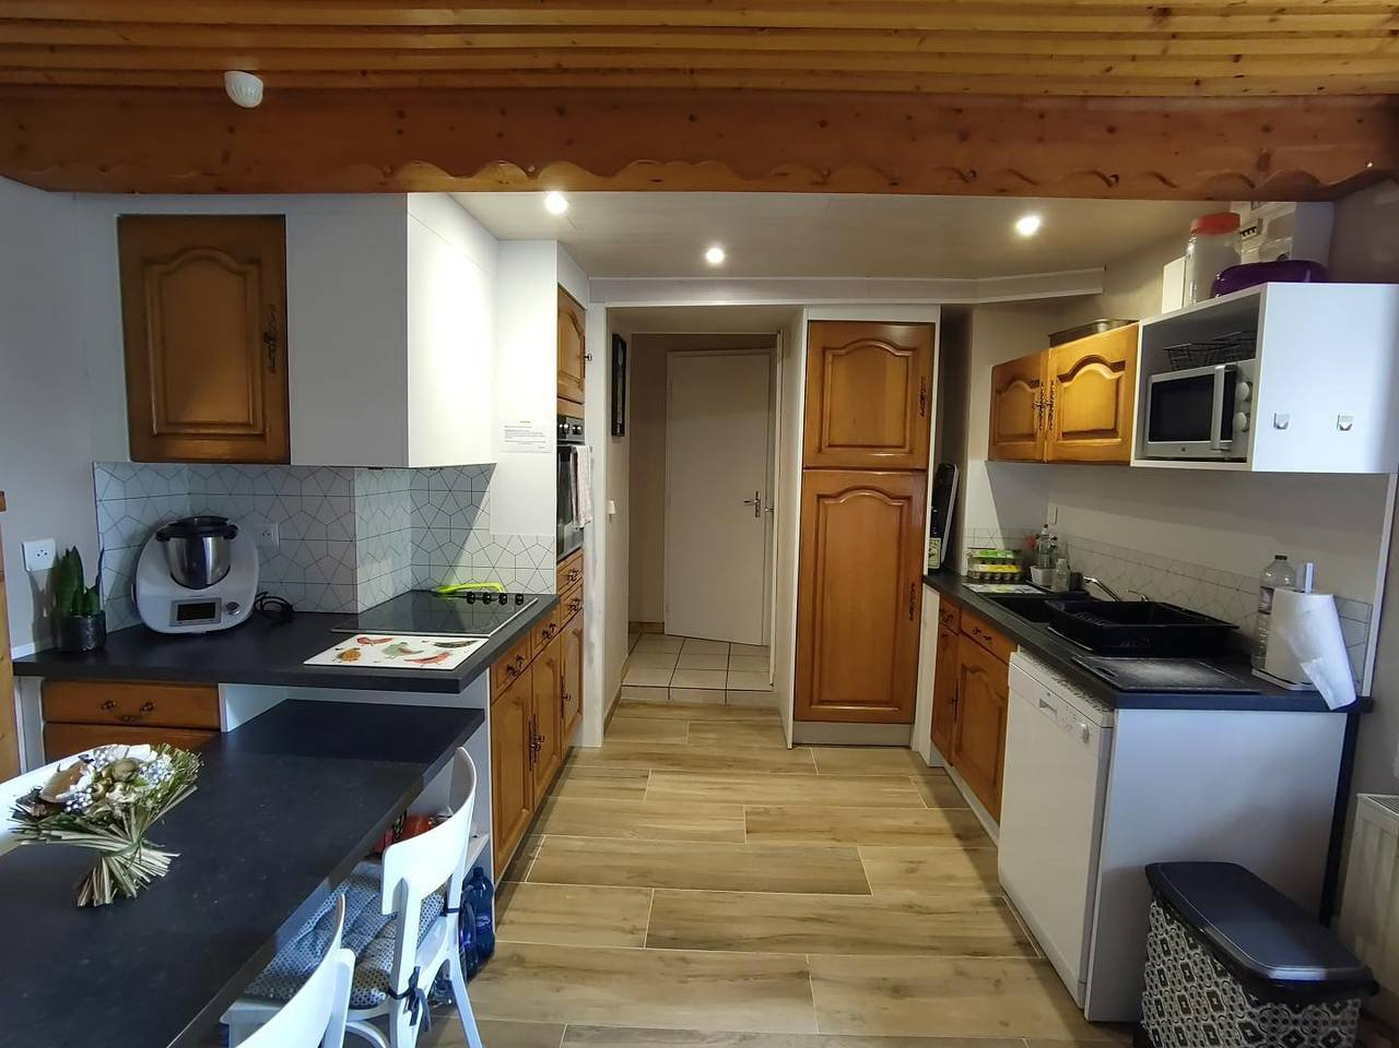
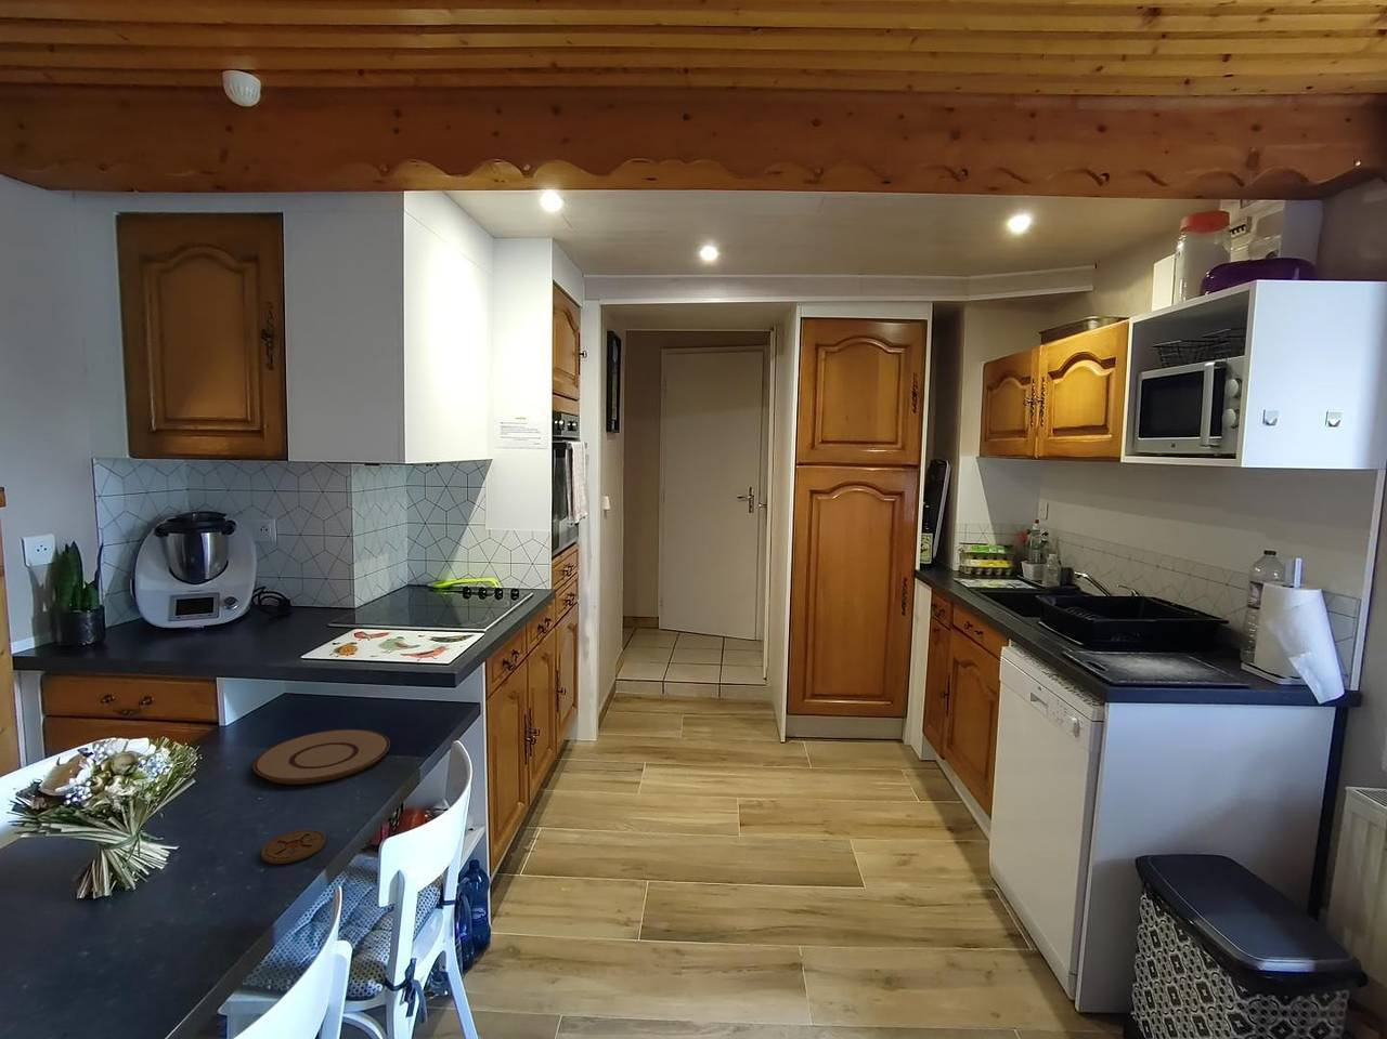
+ plate [252,728,391,785]
+ coaster [260,829,327,864]
